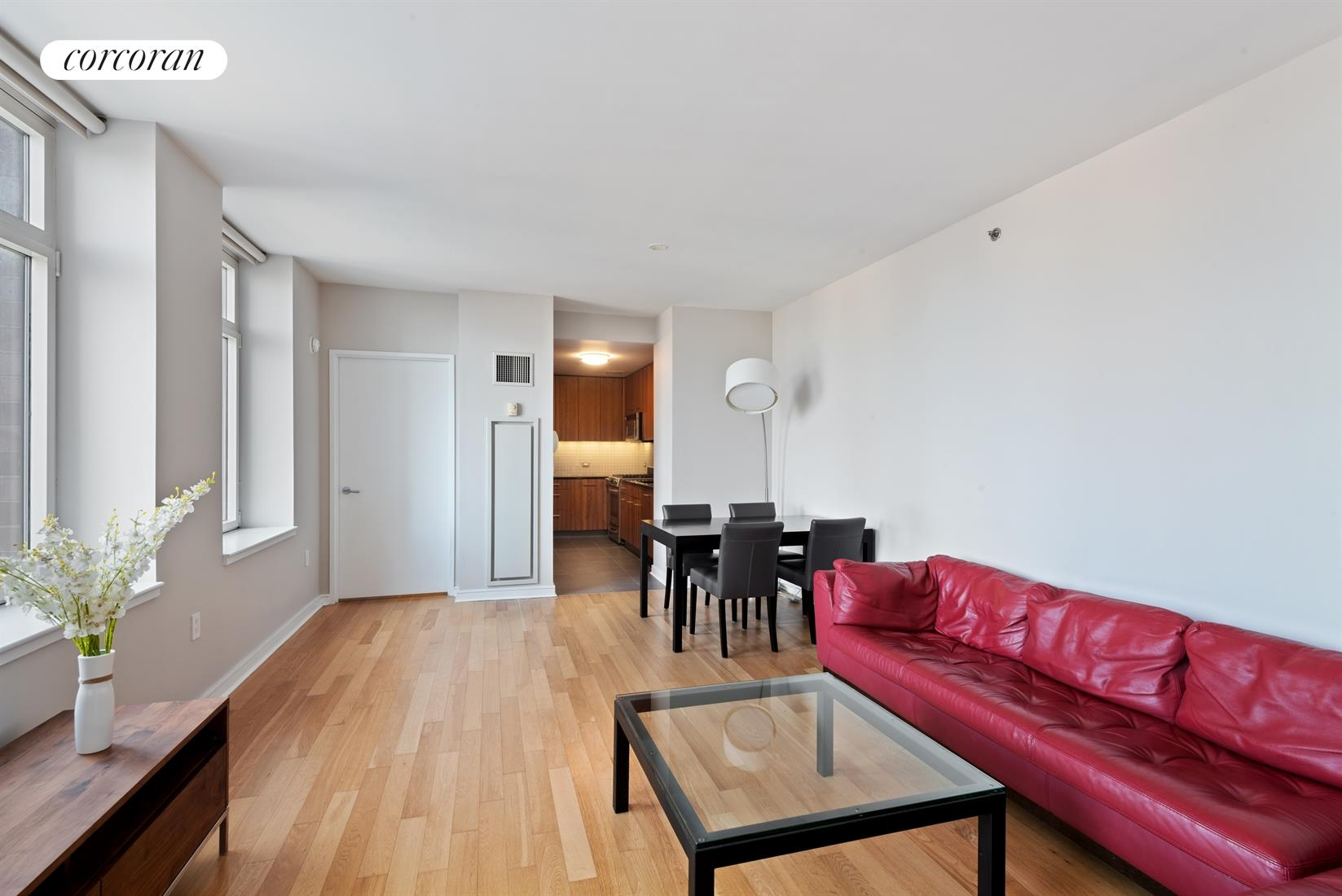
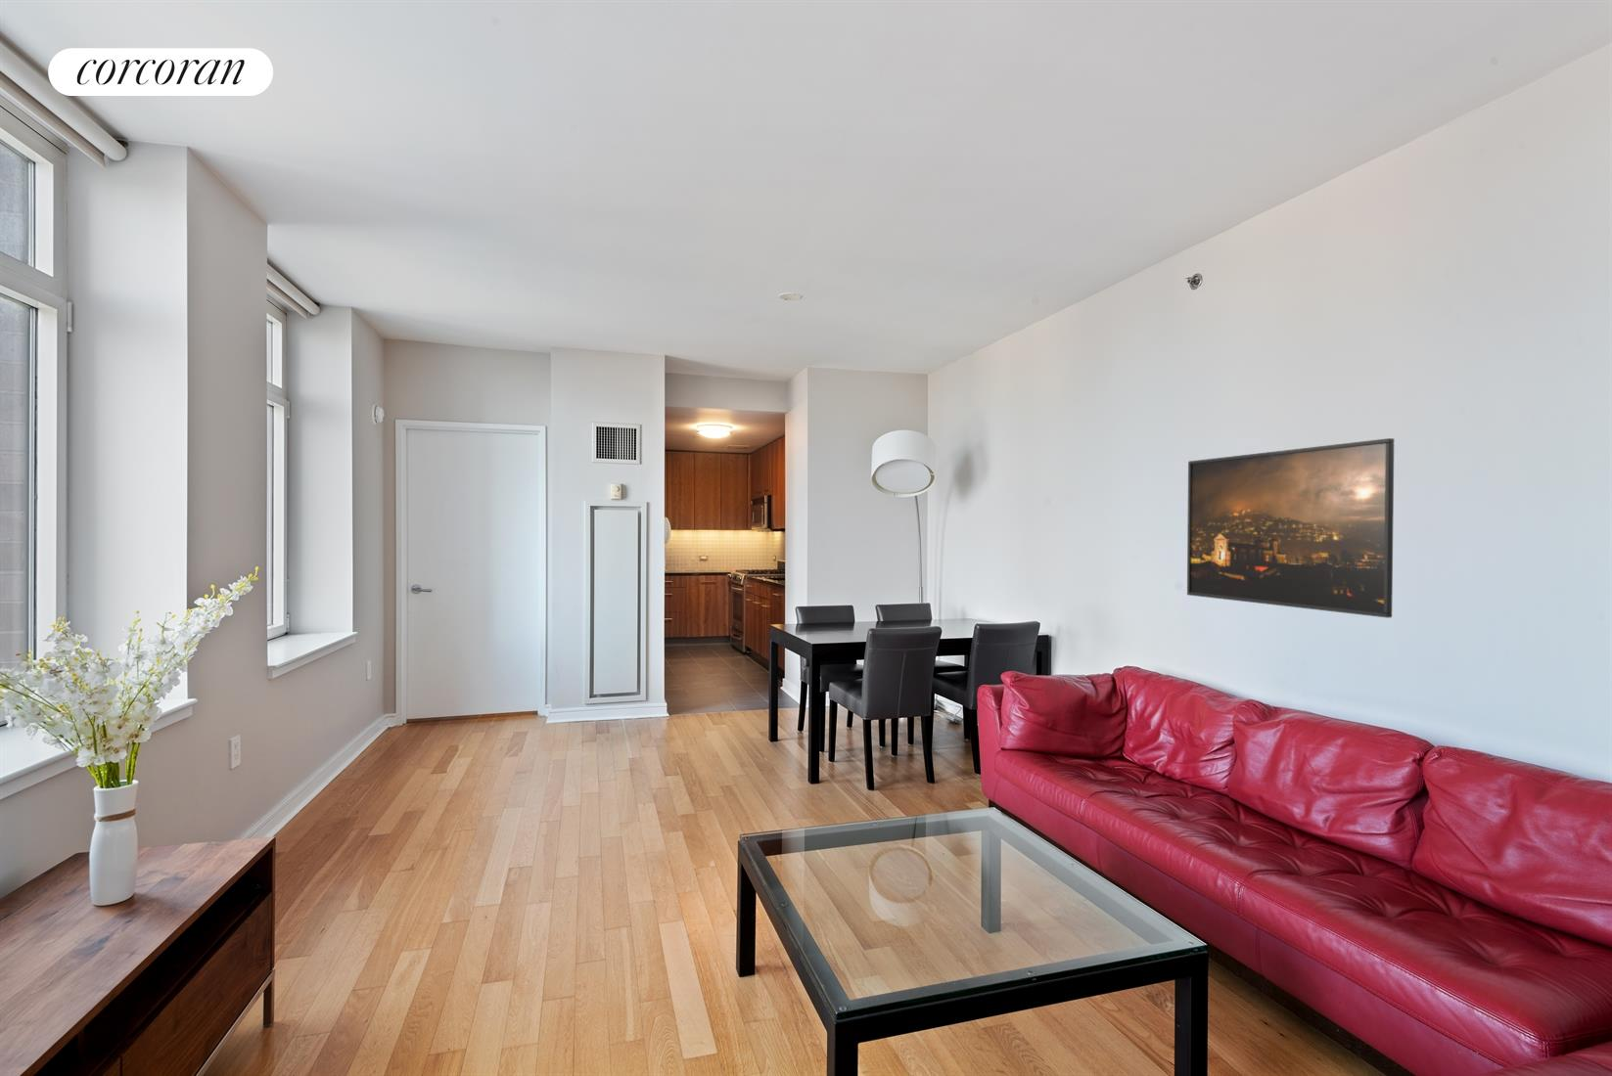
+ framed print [1187,437,1395,620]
